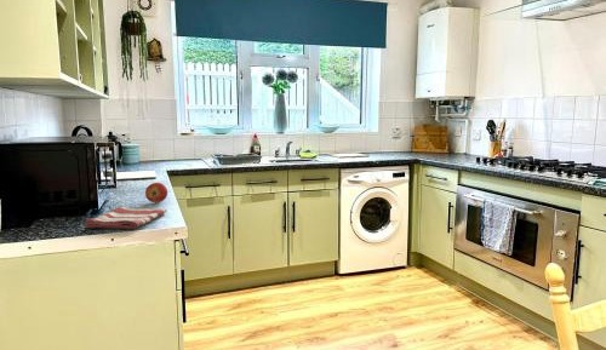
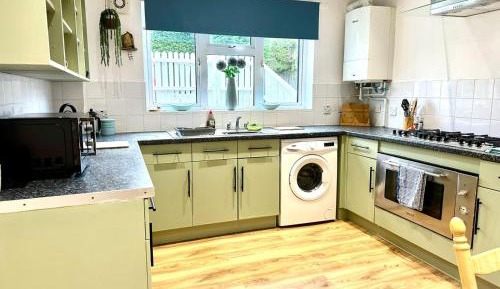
- apple [144,182,168,203]
- dish towel [84,206,168,230]
